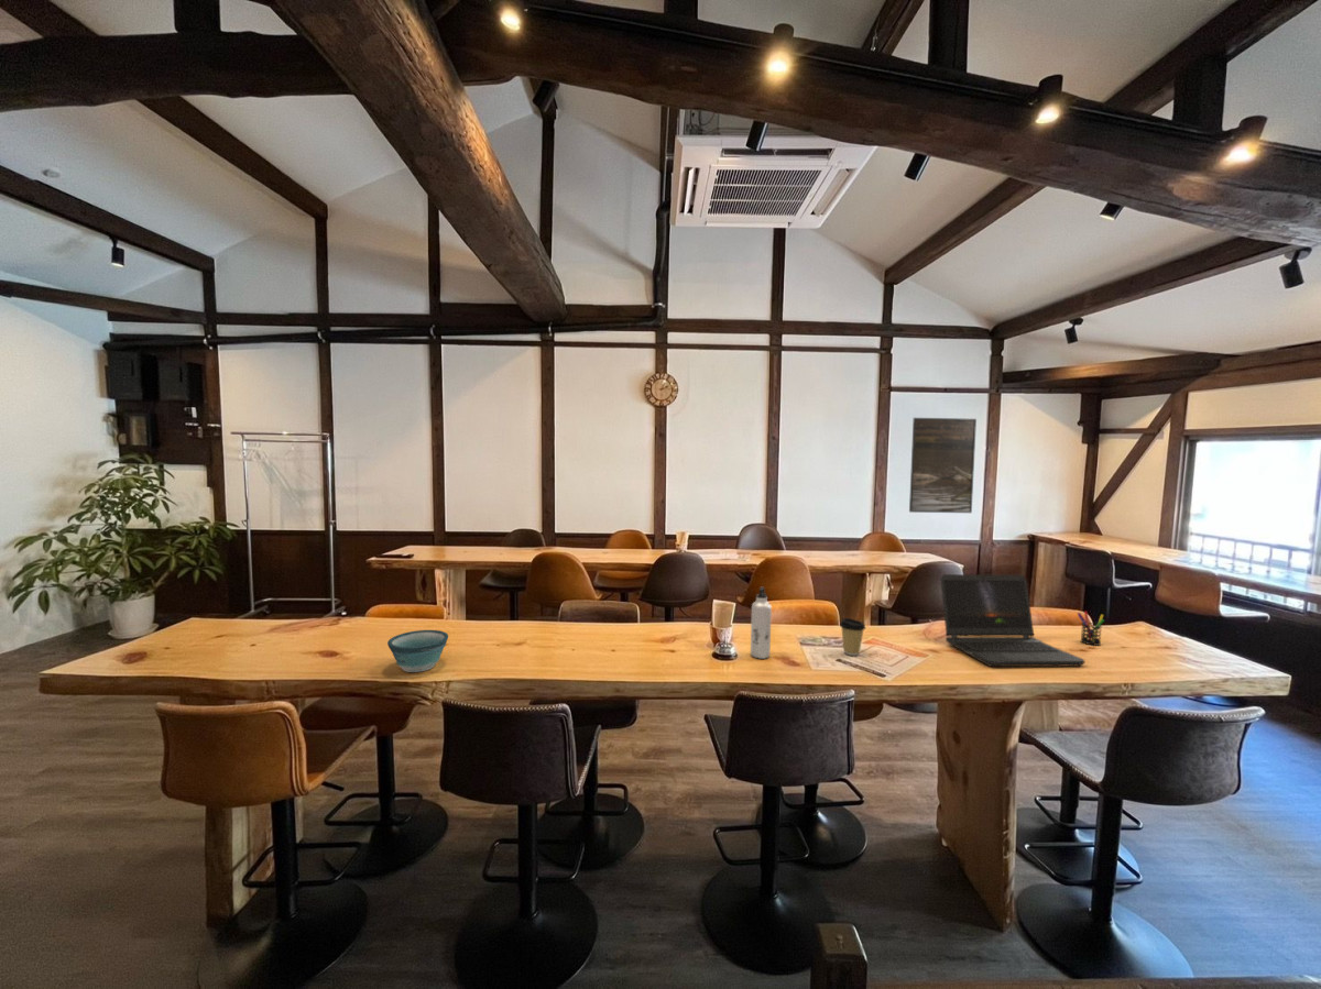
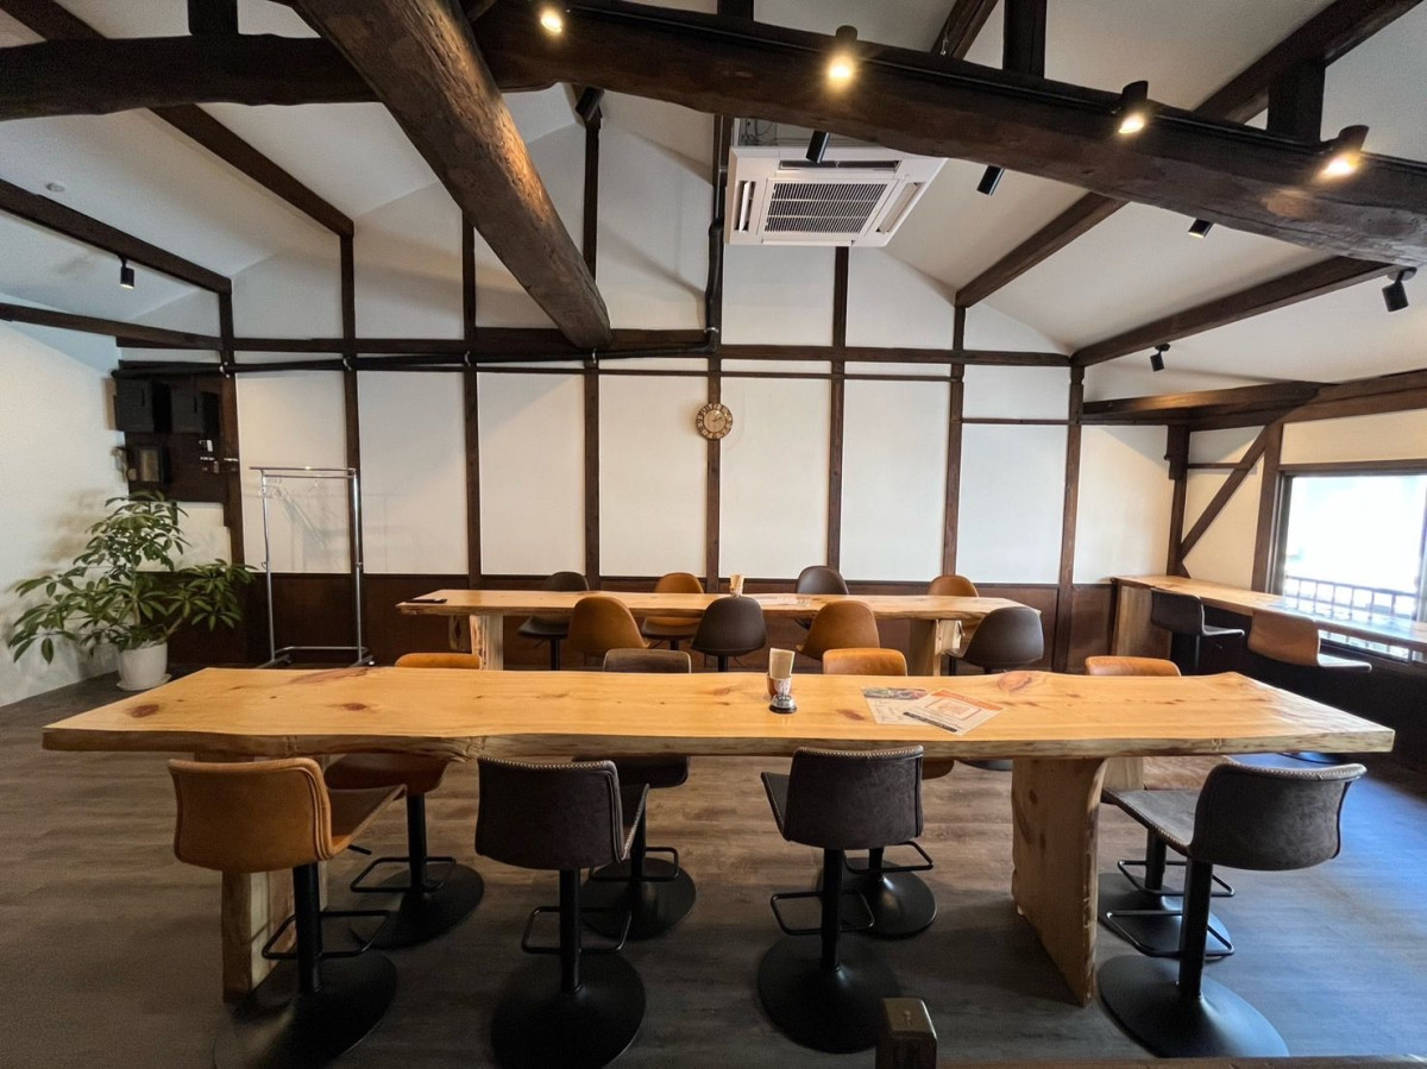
- laptop computer [939,573,1087,668]
- water bottle [750,586,773,660]
- pen holder [1076,611,1105,647]
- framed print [908,417,978,514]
- coffee cup [839,617,866,657]
- bowl [386,629,449,673]
